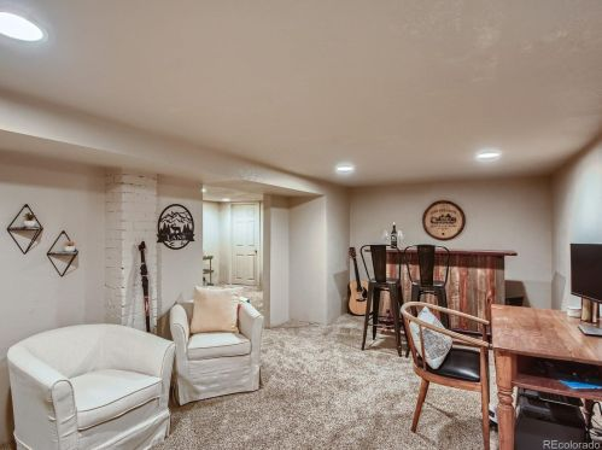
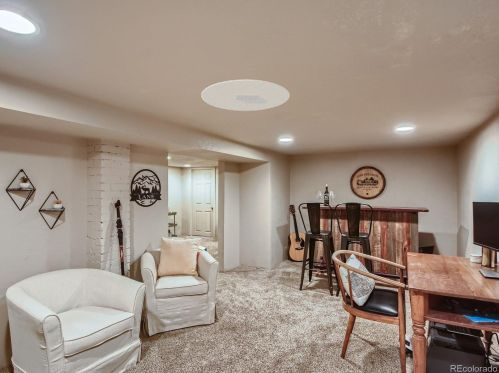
+ ceiling light [200,79,291,112]
